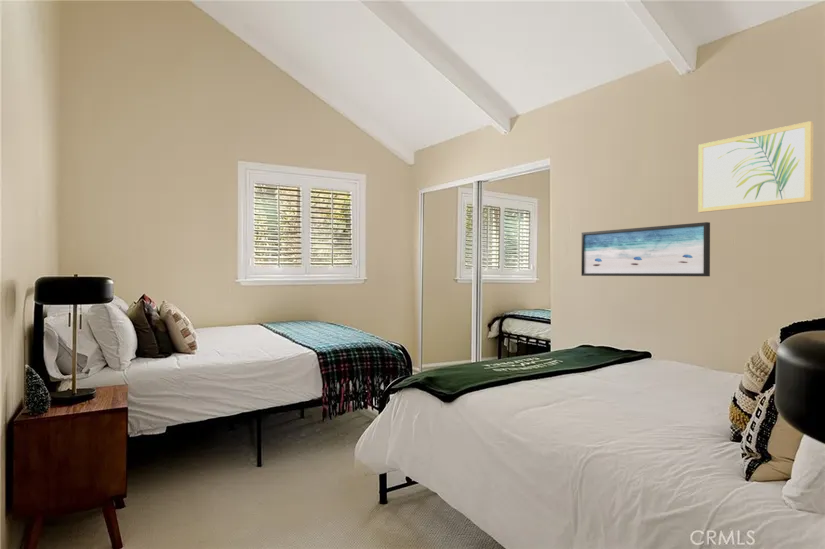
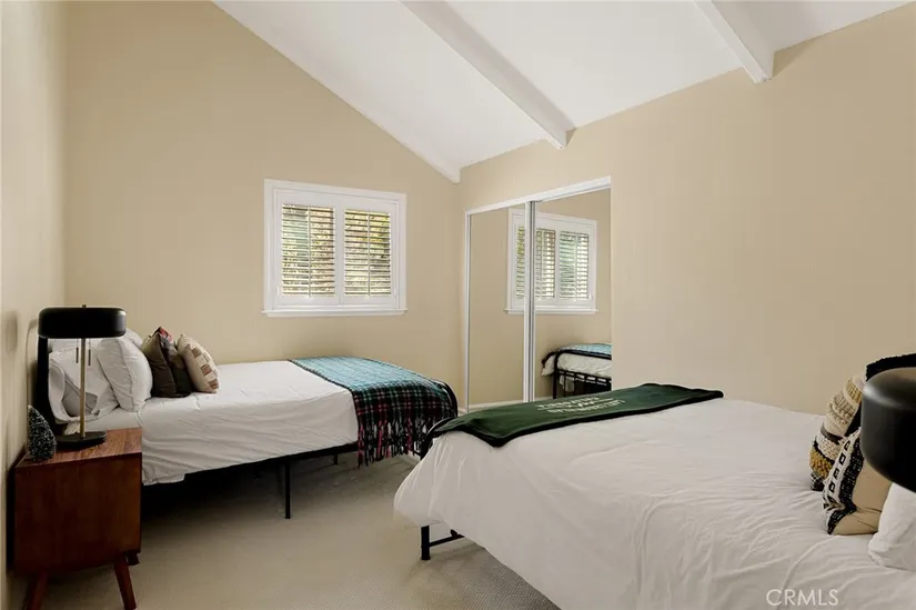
- wall art [581,221,711,277]
- wall art [697,120,814,213]
